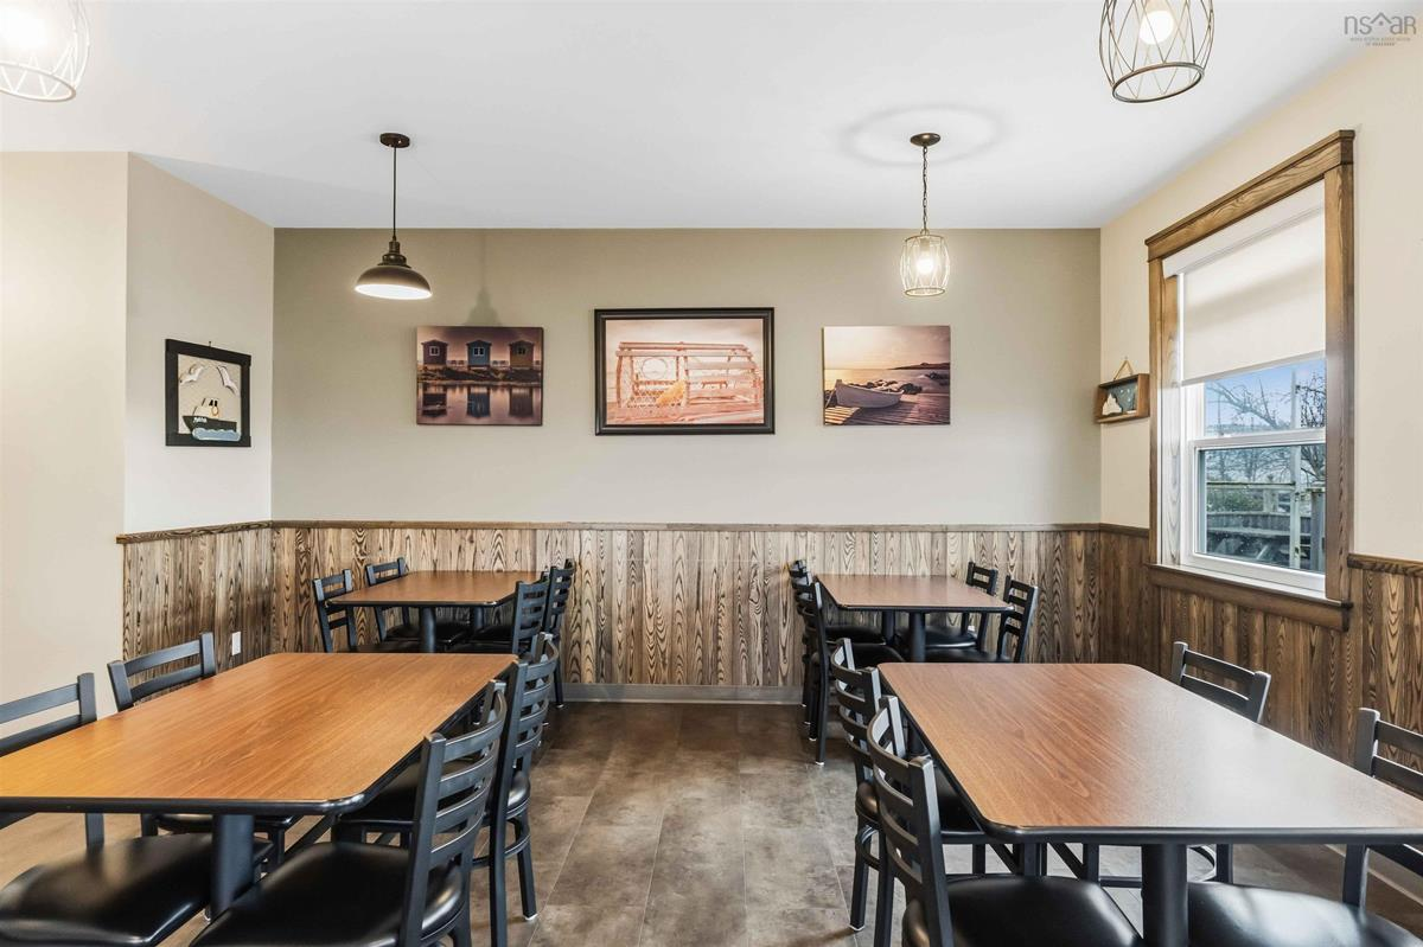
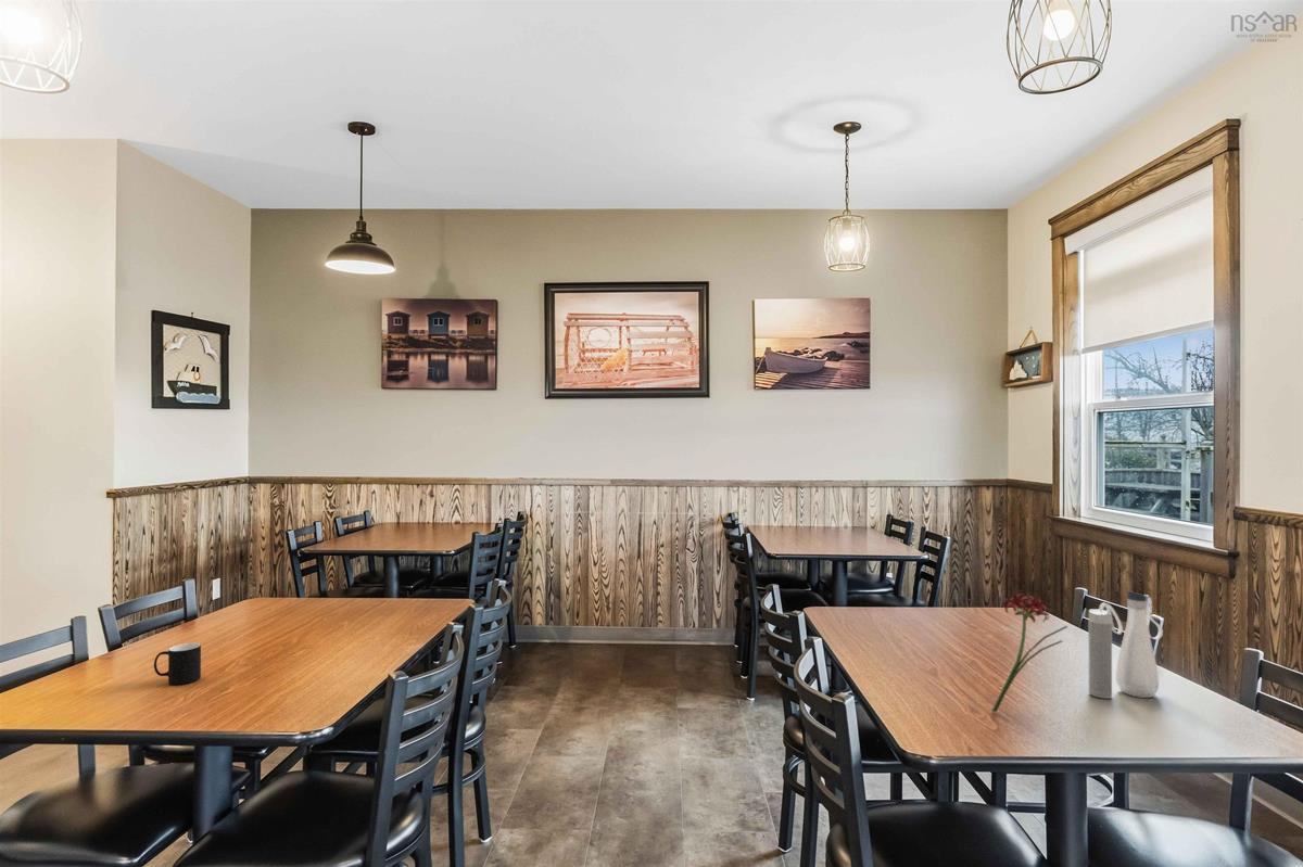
+ flower [991,578,1068,713]
+ cup [153,642,202,686]
+ water bottle [1087,590,1164,700]
